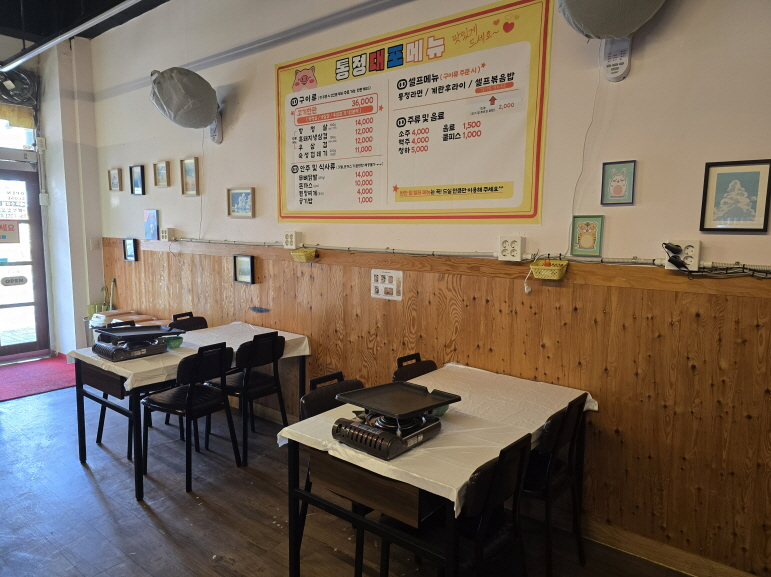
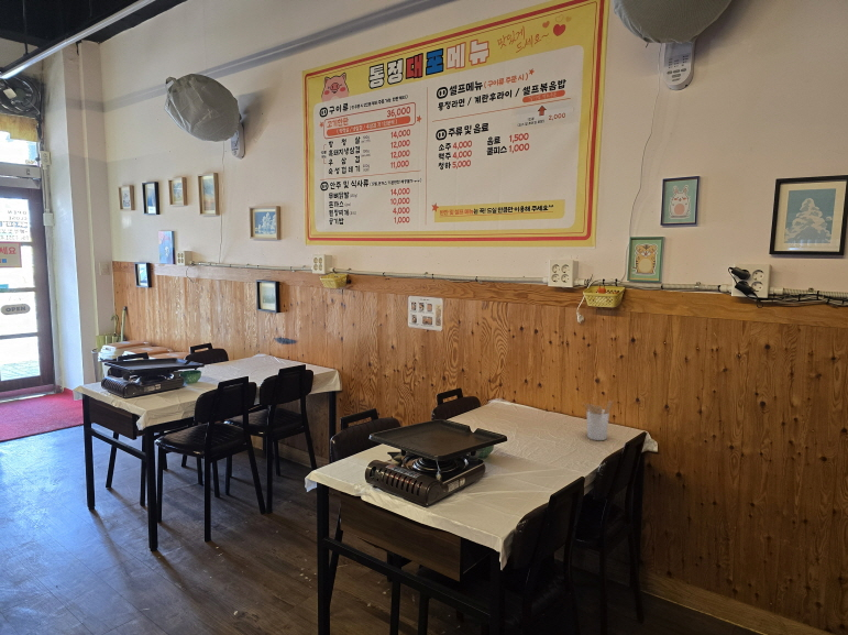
+ utensil holder [582,399,614,441]
